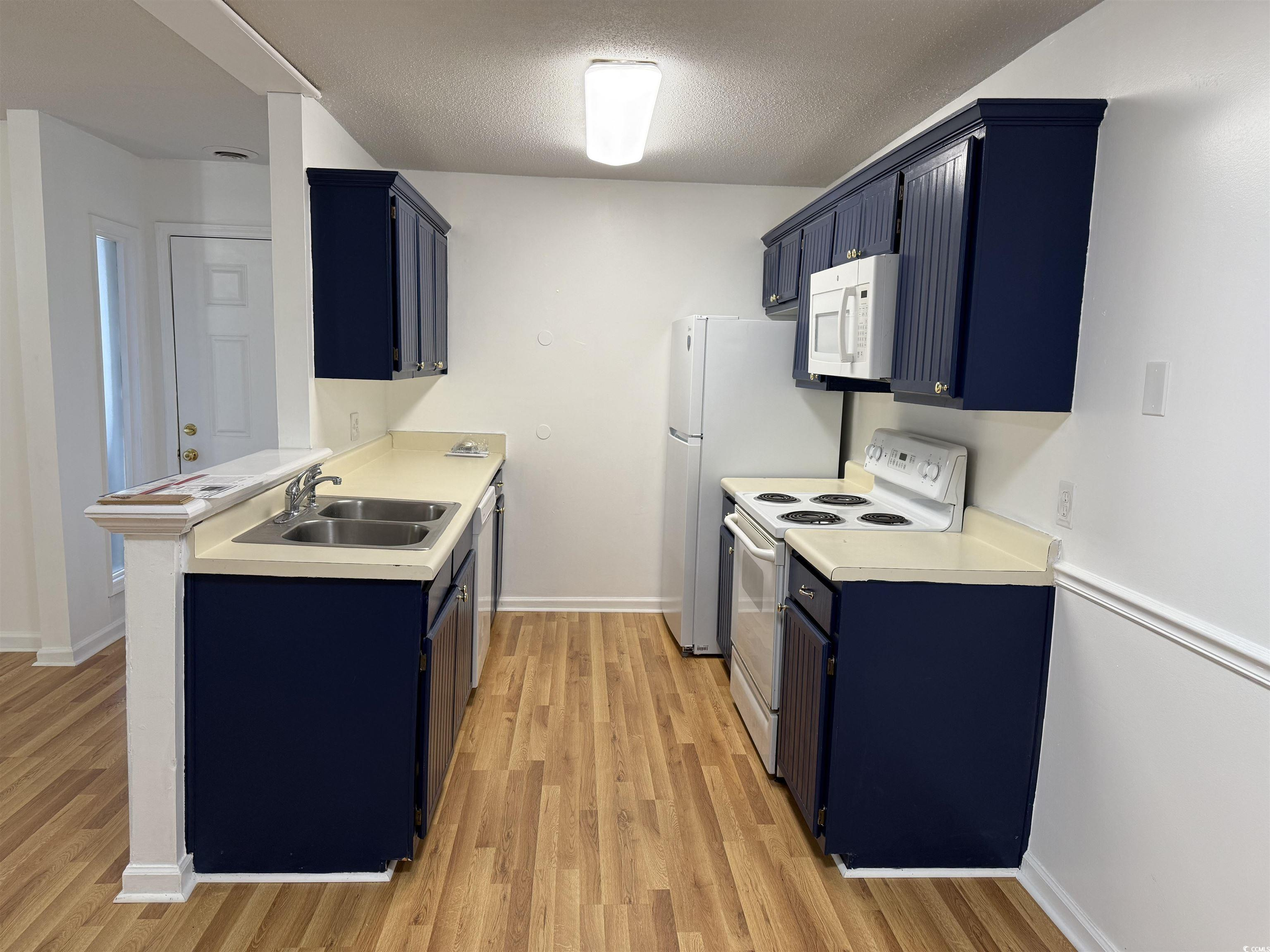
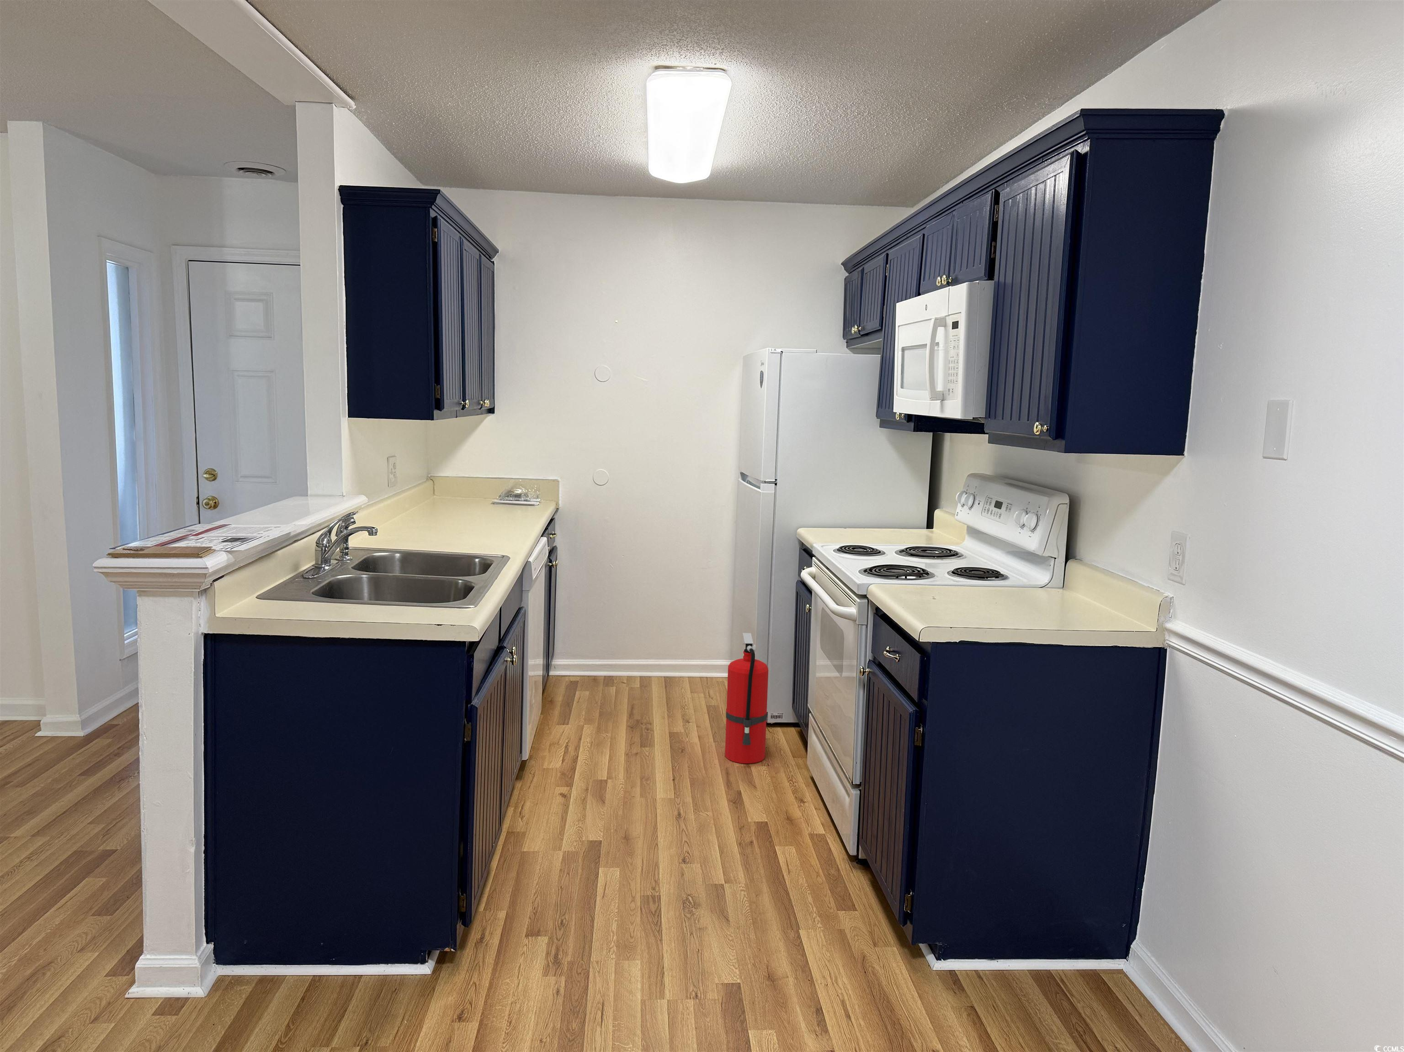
+ fire extinguisher [724,632,768,764]
